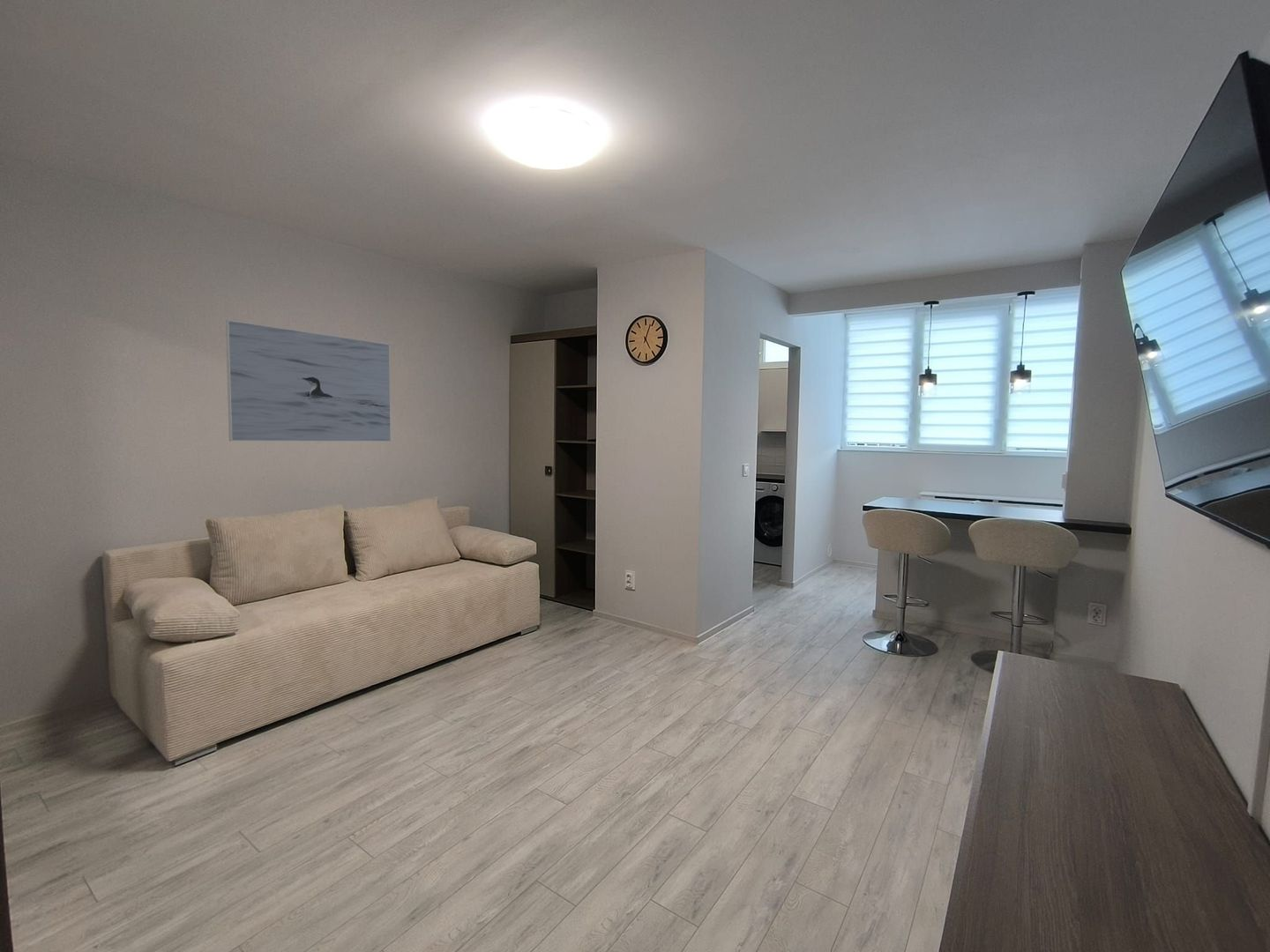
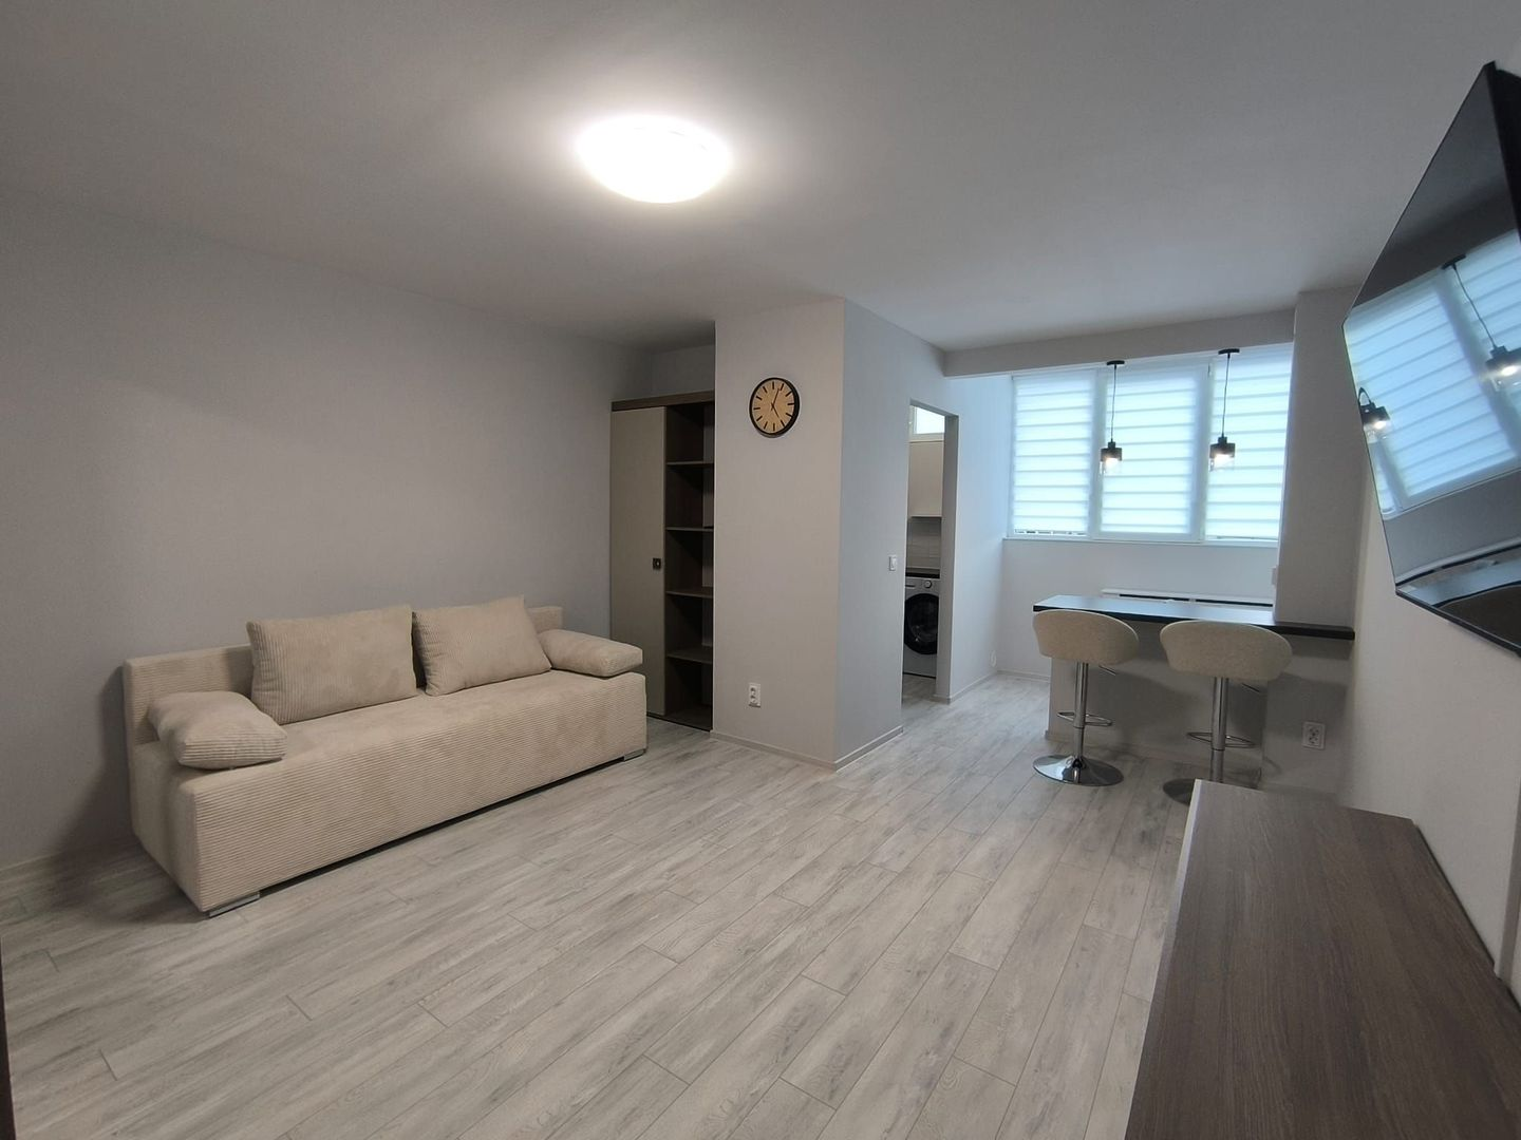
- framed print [225,319,392,443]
